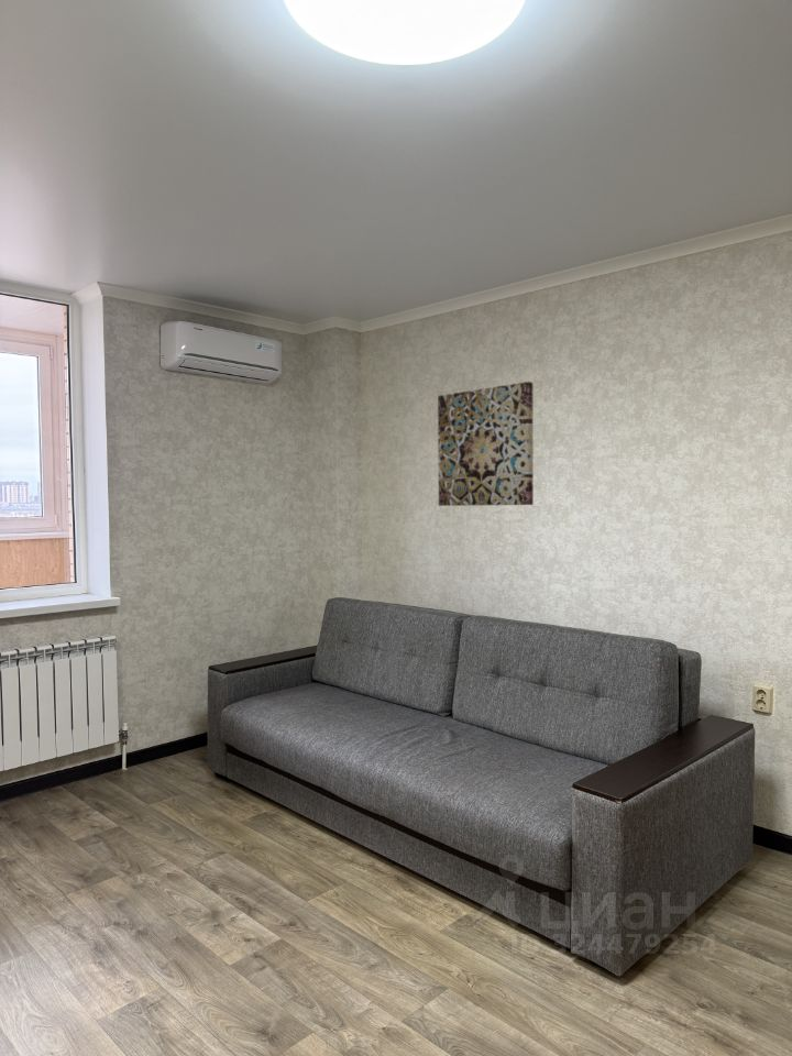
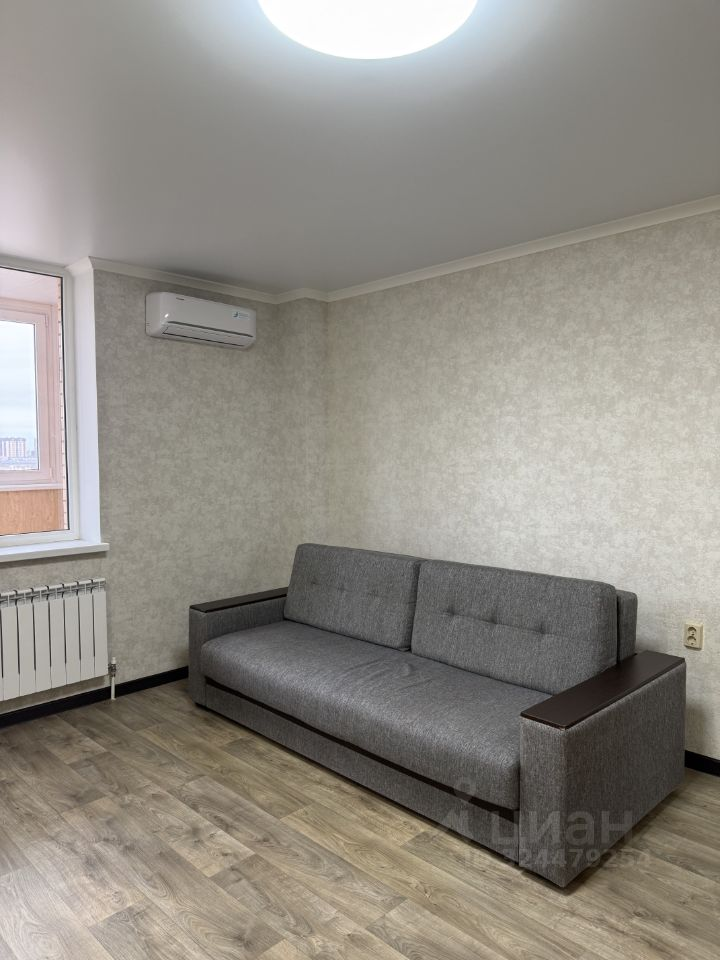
- wall art [437,381,535,507]
